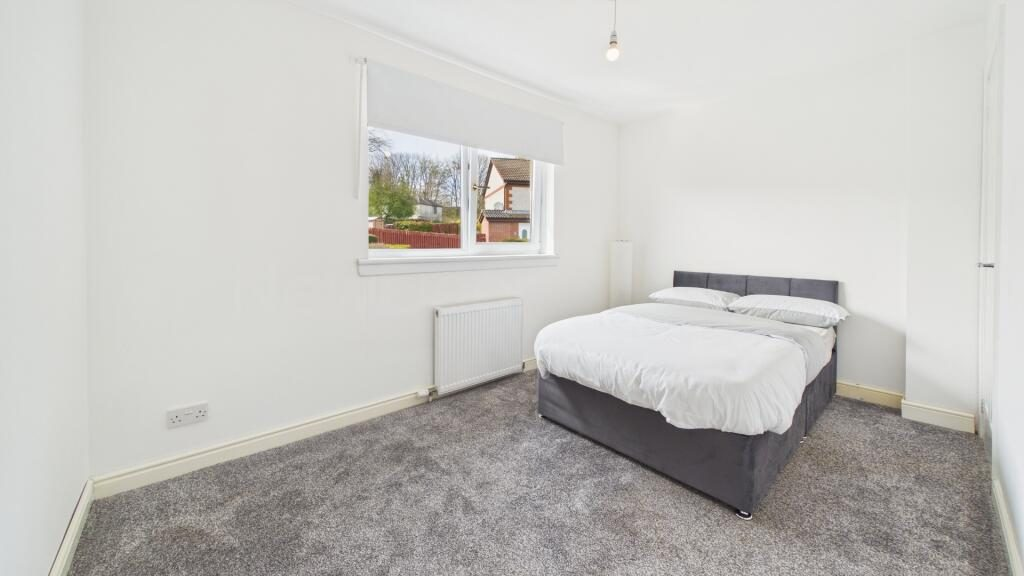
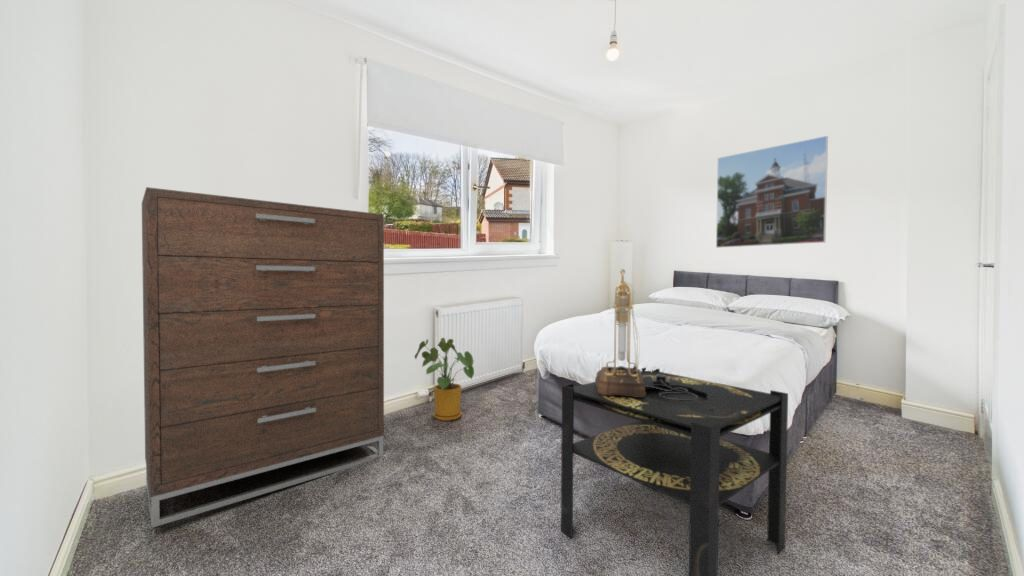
+ house plant [413,337,475,422]
+ table lamp [594,268,698,400]
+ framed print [715,135,829,249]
+ side table [560,367,789,576]
+ dresser [141,186,385,529]
